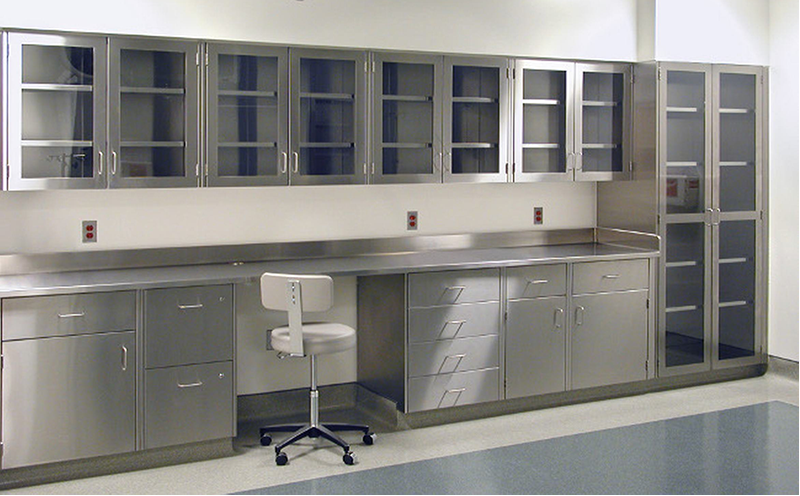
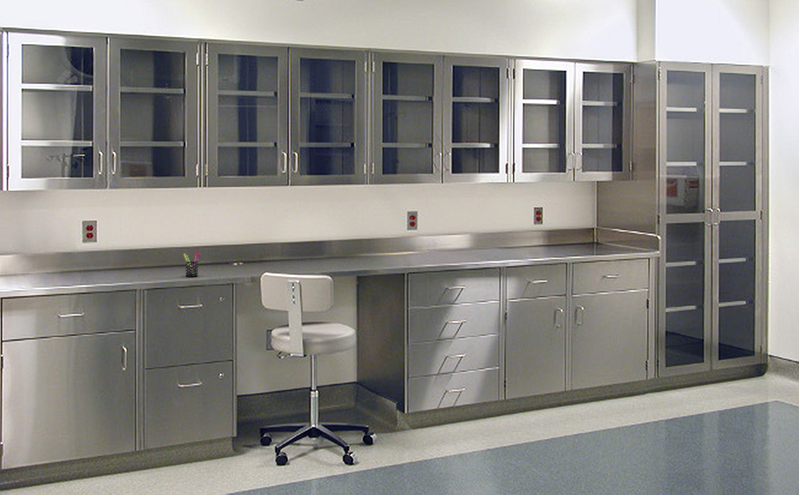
+ pen holder [183,250,202,277]
